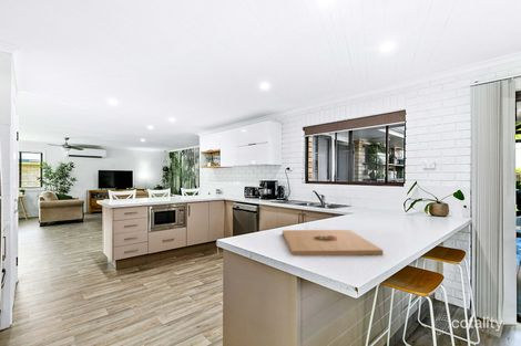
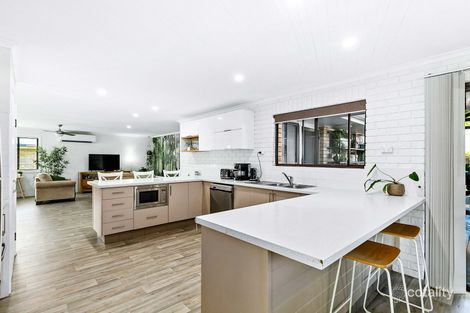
- platter [282,229,384,256]
